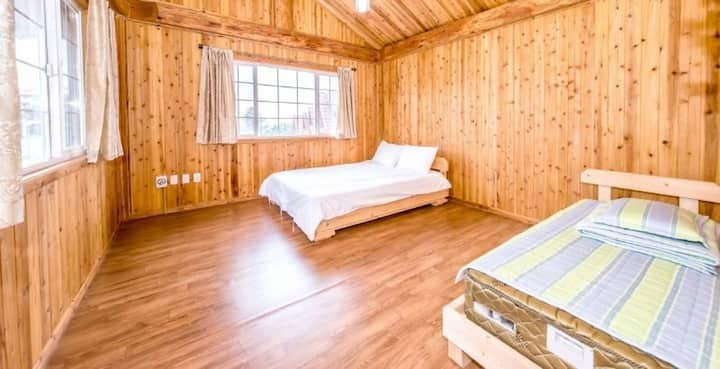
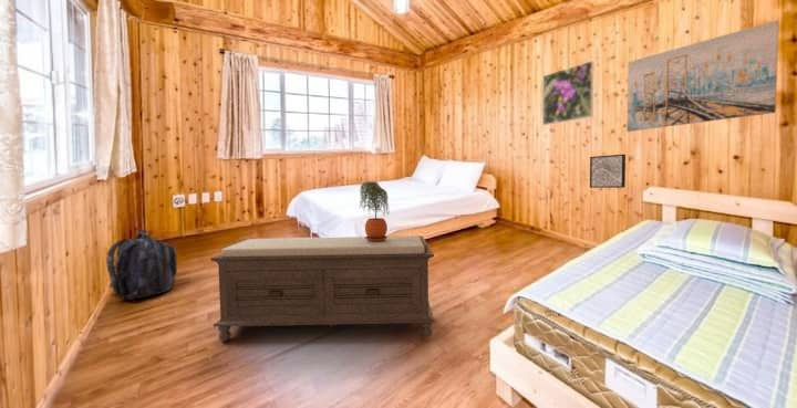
+ backpack [105,229,178,301]
+ wall art [625,20,780,133]
+ bench [209,234,436,342]
+ wall art [589,154,627,189]
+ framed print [541,60,594,126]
+ potted plant [358,180,391,242]
